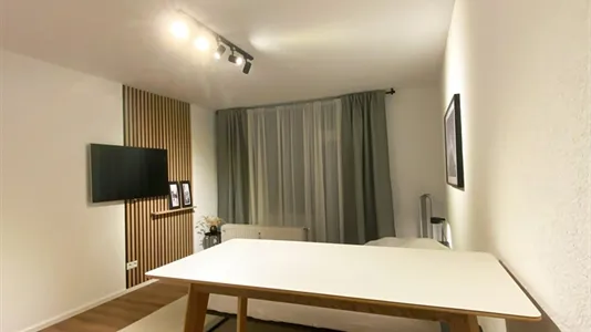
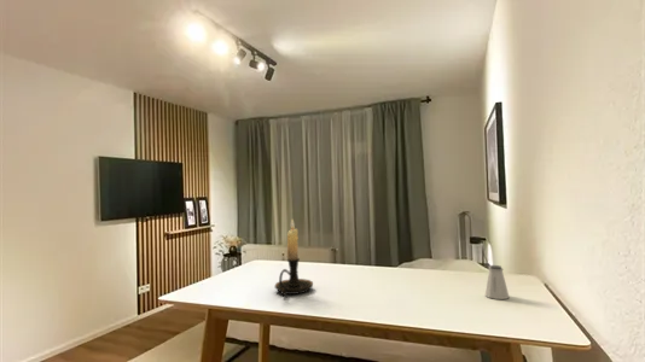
+ candle holder [274,218,314,297]
+ saltshaker [484,264,511,300]
